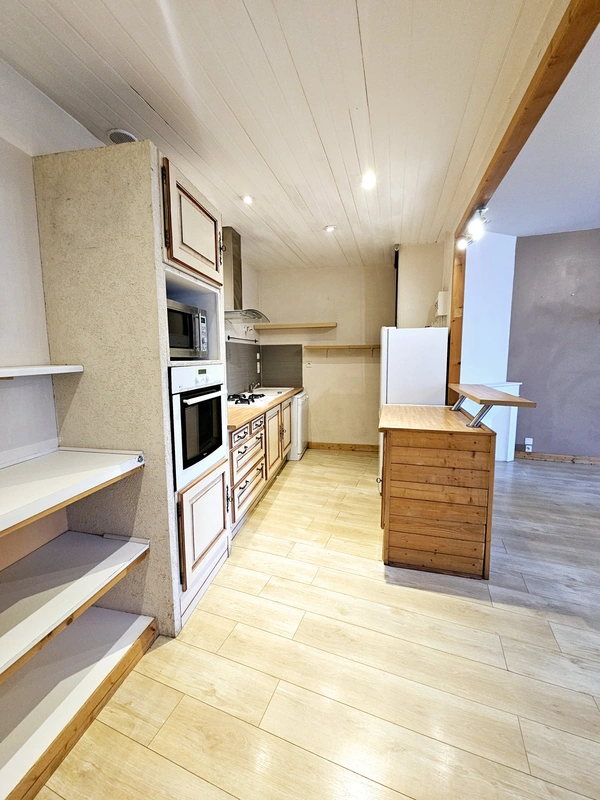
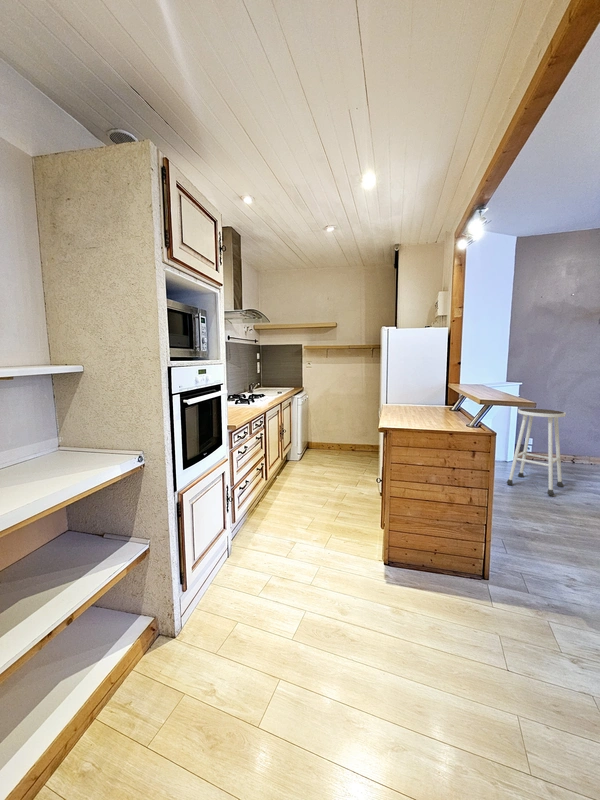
+ stool [506,407,567,496]
